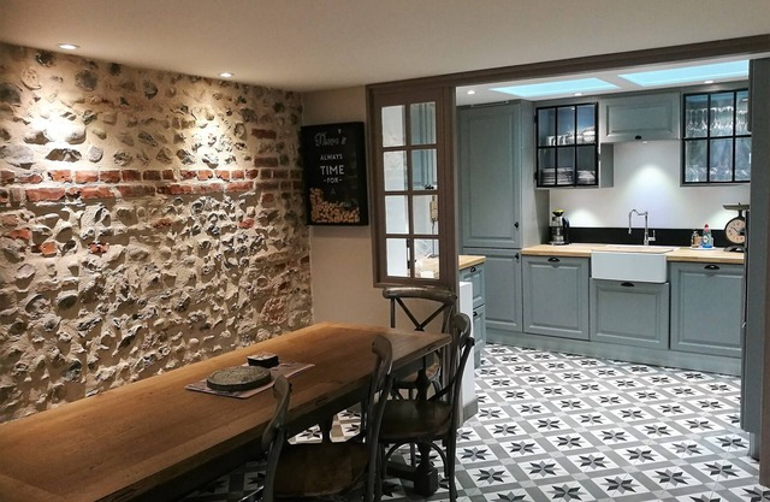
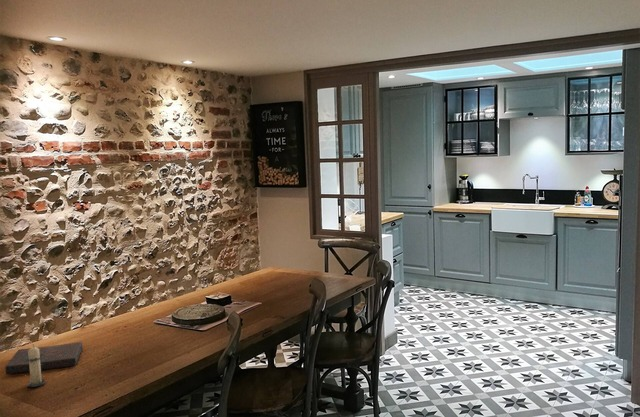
+ book [4,341,83,375]
+ candle [25,343,47,388]
